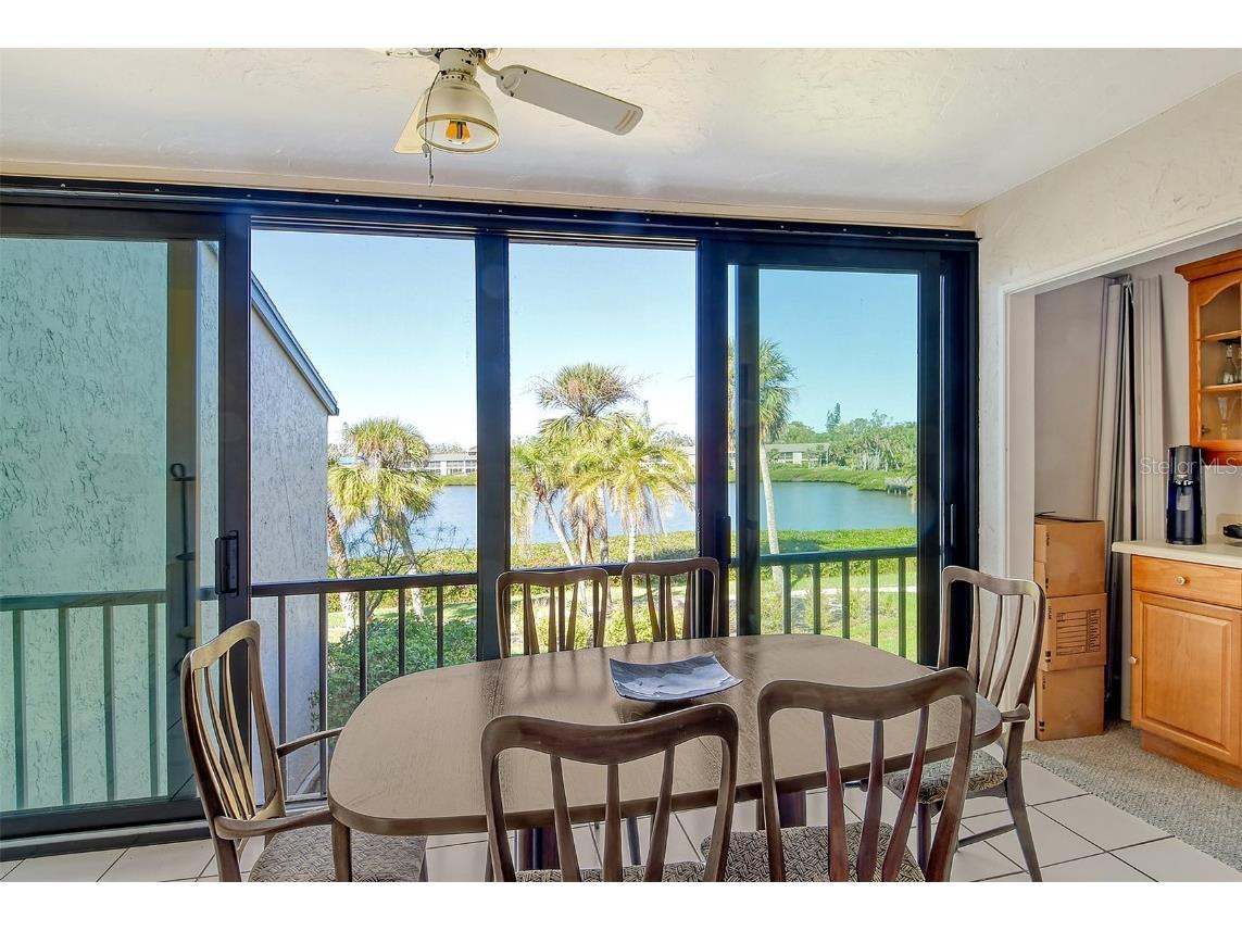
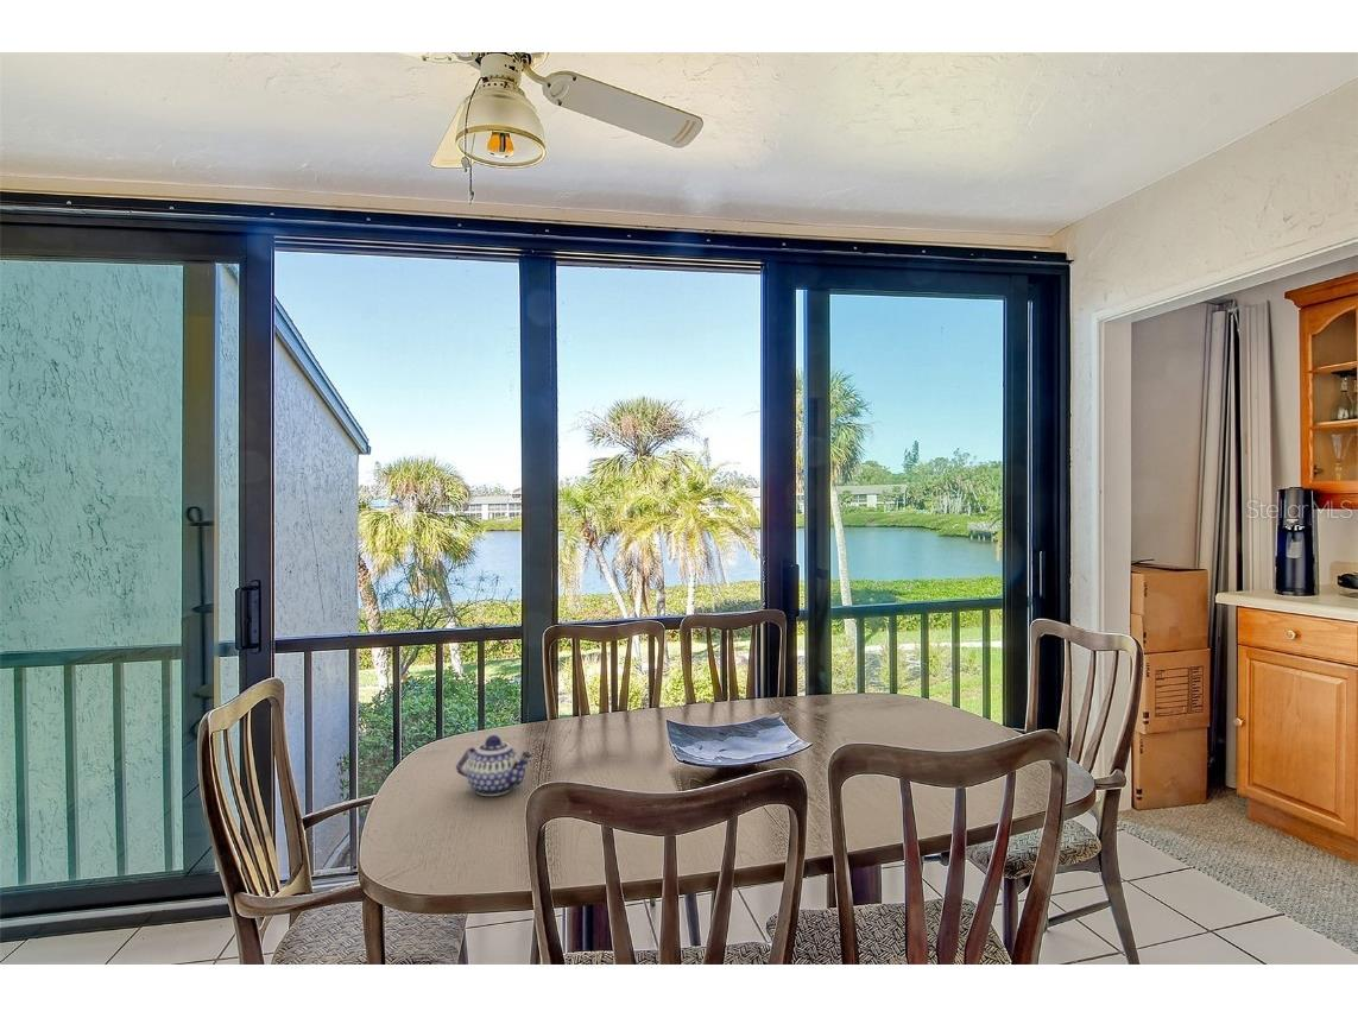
+ teapot [455,734,535,797]
